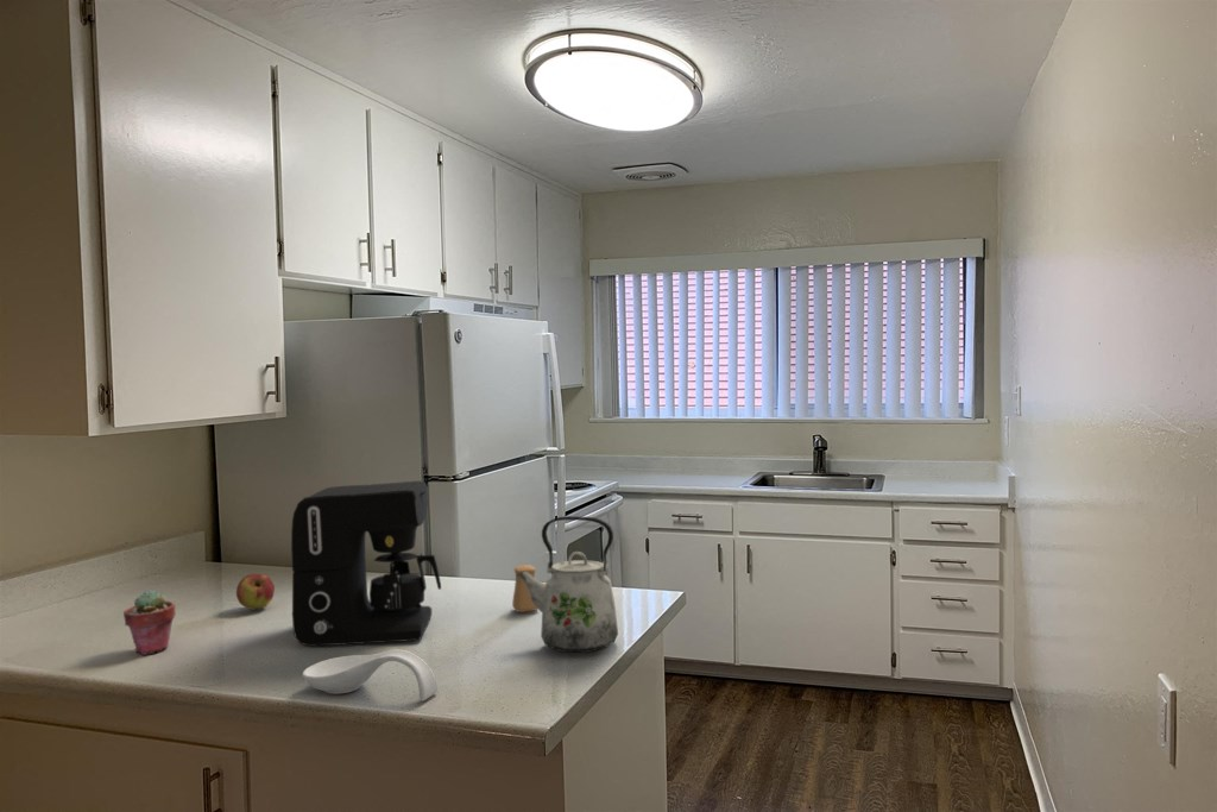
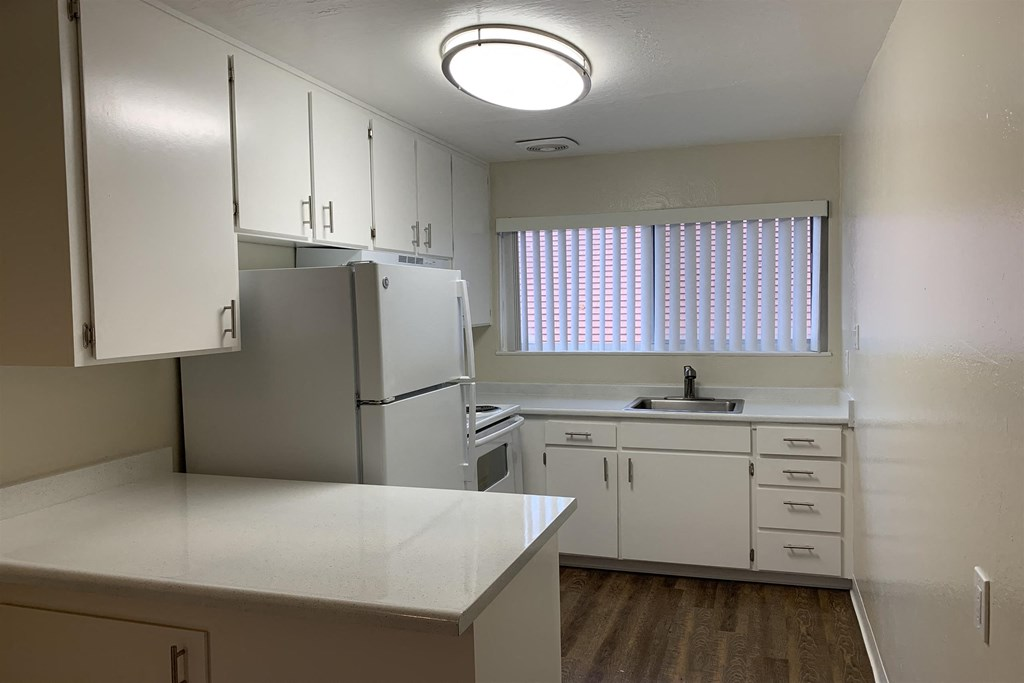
- coffee maker [290,480,442,647]
- spoon rest [301,648,439,701]
- salt shaker [511,564,538,613]
- potted succulent [122,588,177,655]
- kettle [517,515,619,654]
- apple [235,573,276,611]
